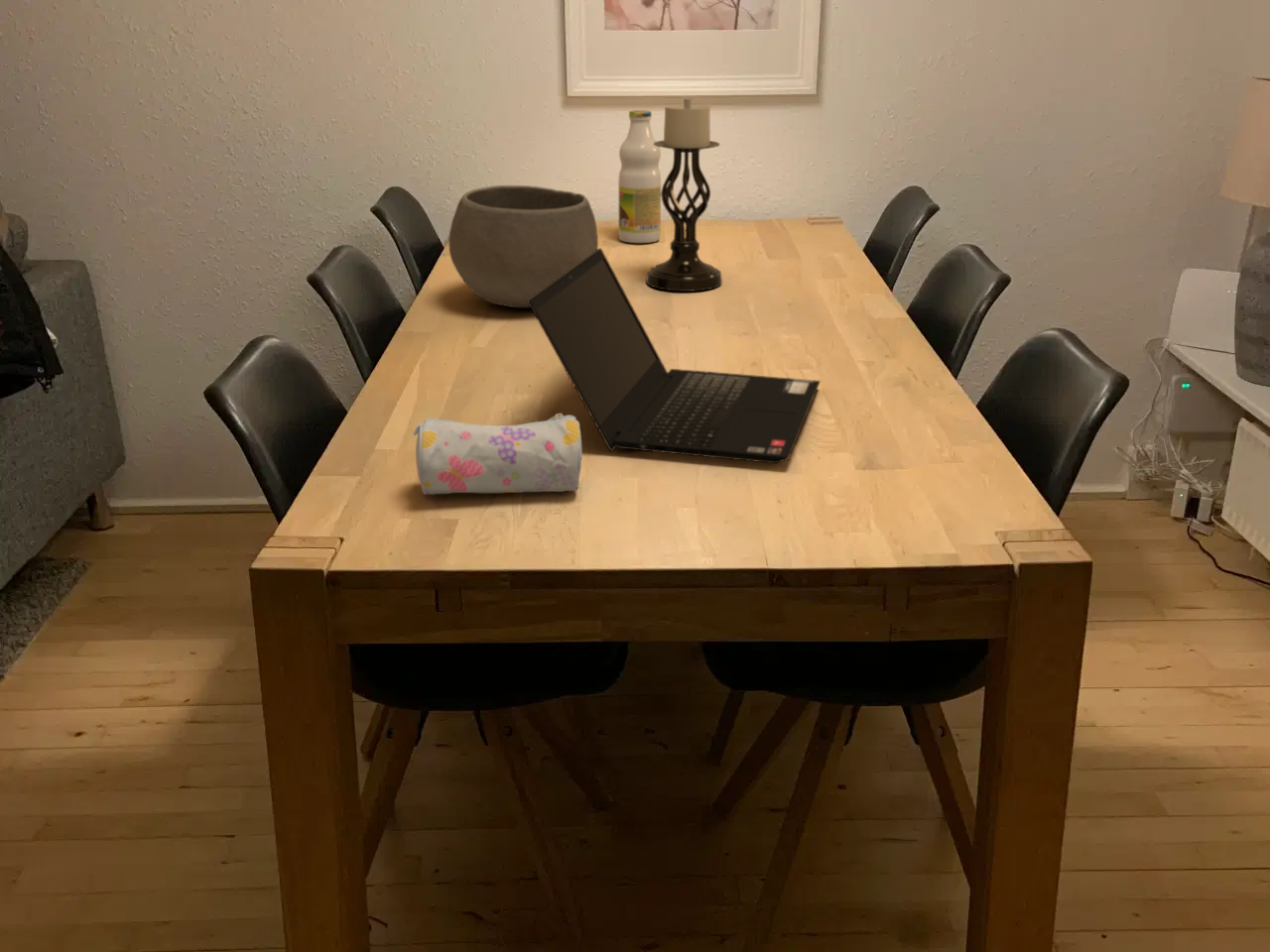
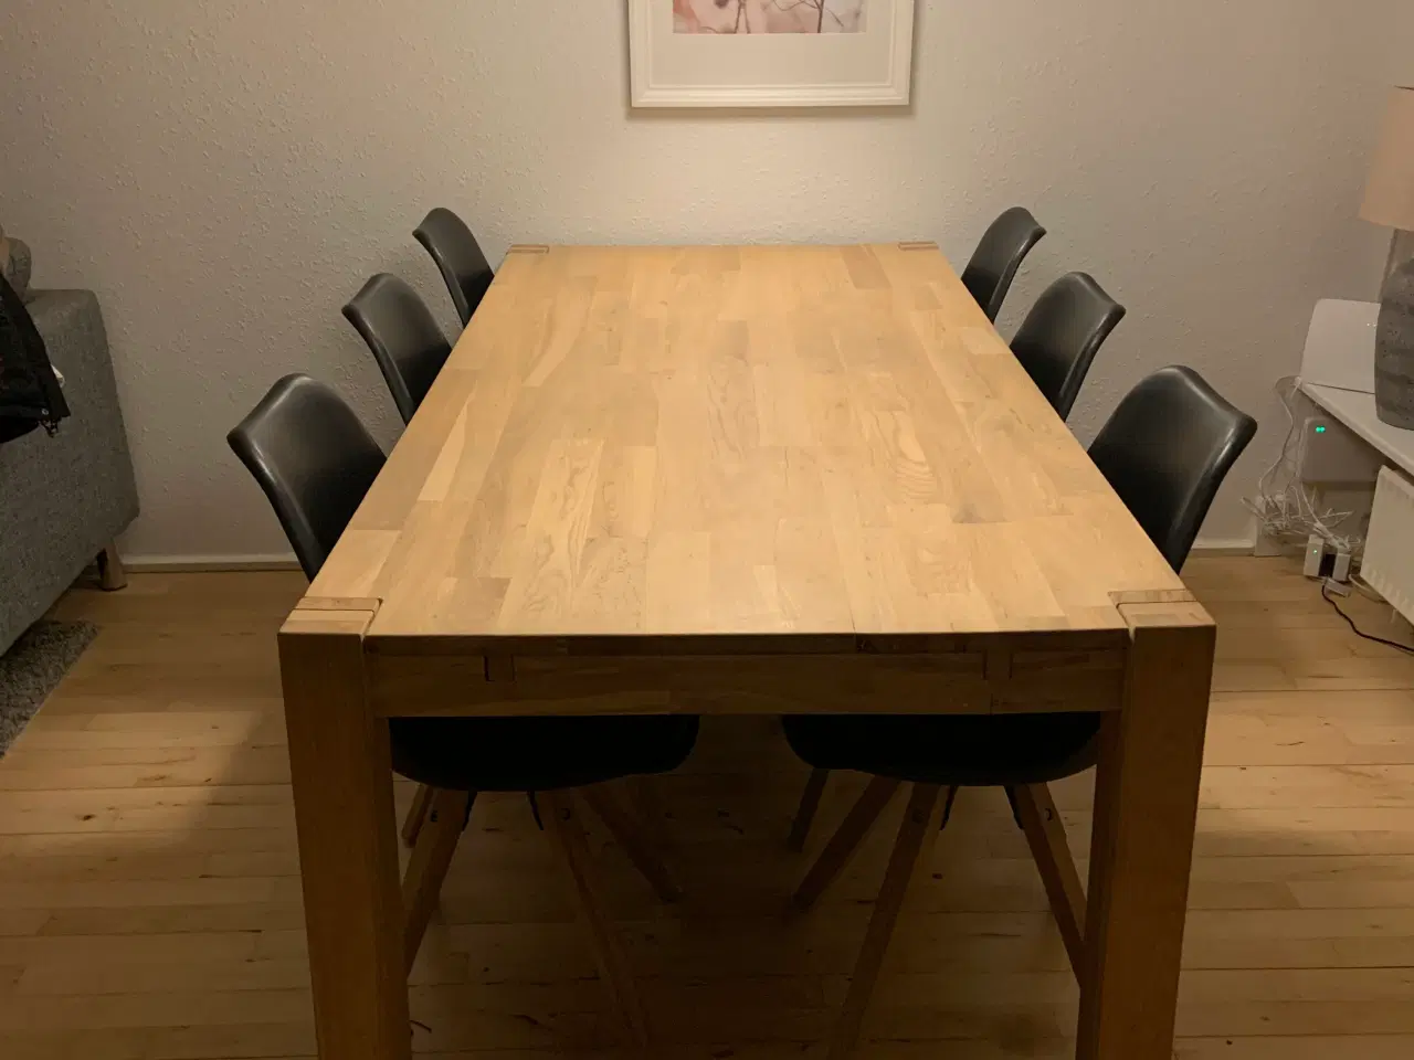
- bottle [617,109,662,244]
- candle holder [645,98,723,293]
- pencil case [413,413,583,496]
- laptop computer [528,247,822,464]
- bowl [447,184,599,308]
